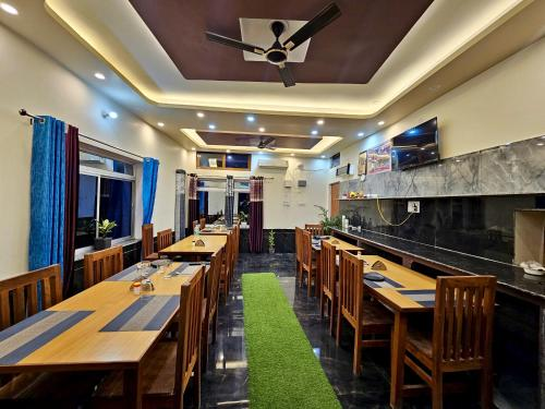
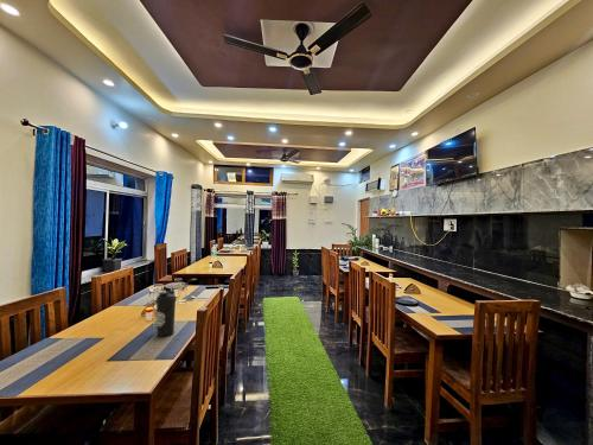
+ water bottle [155,290,178,338]
